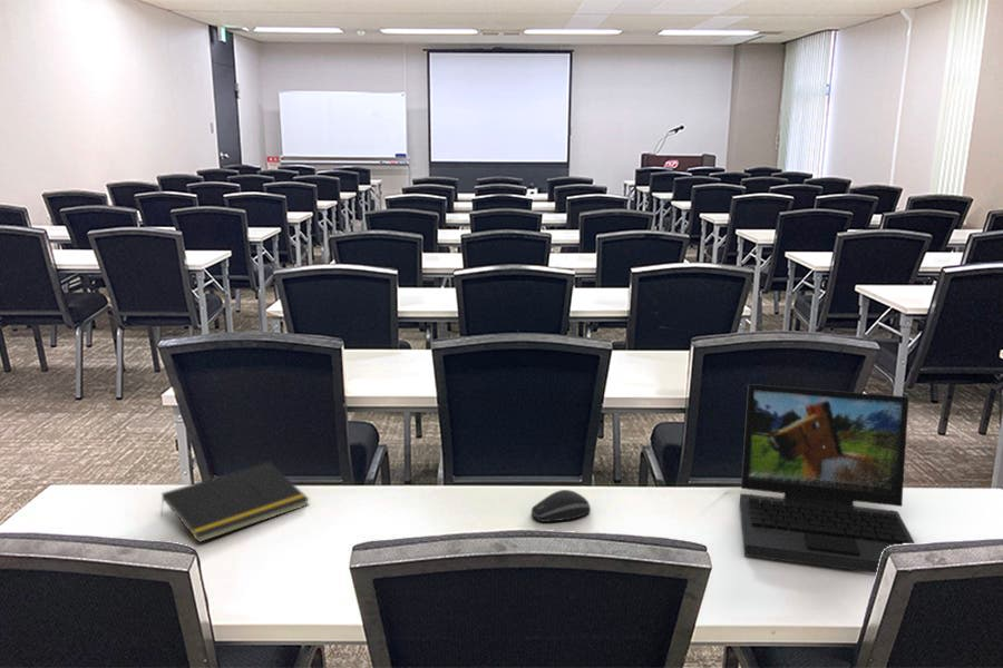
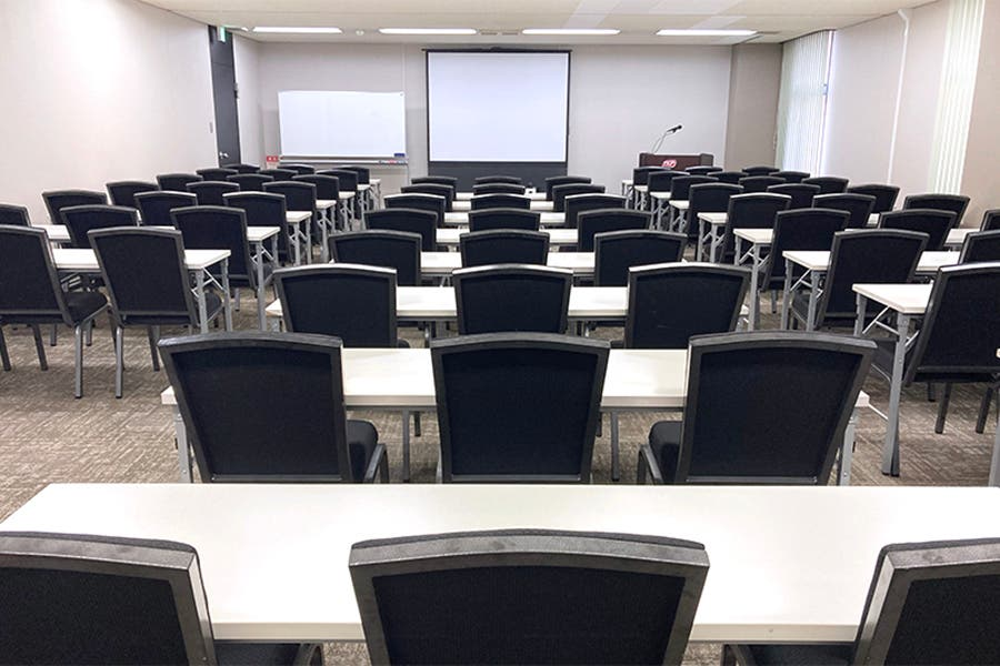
- notepad [159,461,311,543]
- laptop [739,383,916,573]
- computer mouse [530,489,592,523]
